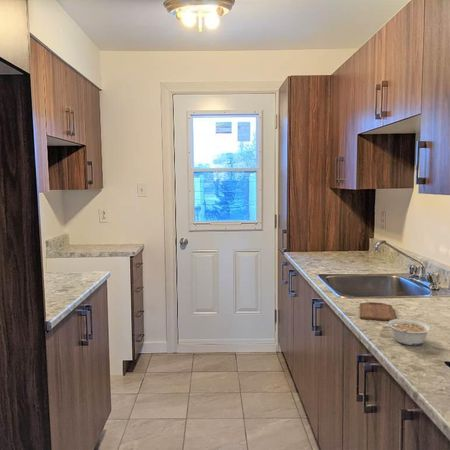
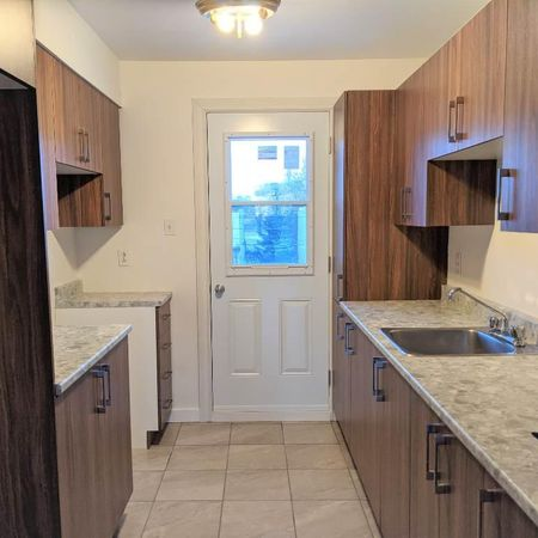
- legume [387,318,432,346]
- cutting board [359,301,397,322]
